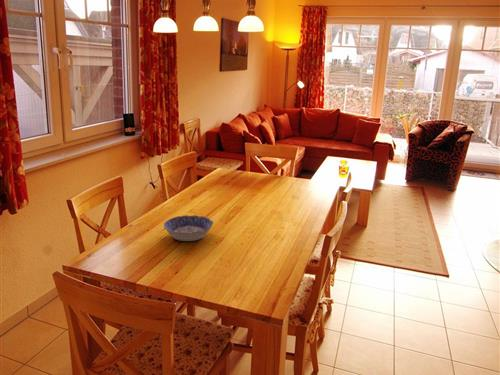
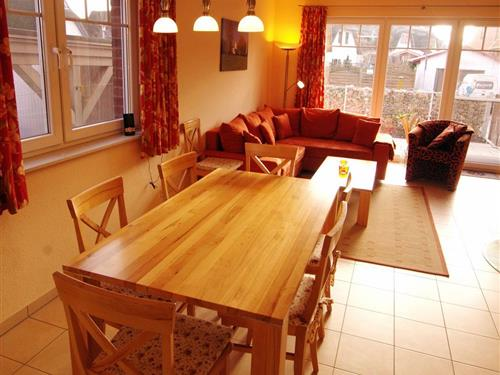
- bowl [162,214,214,242]
